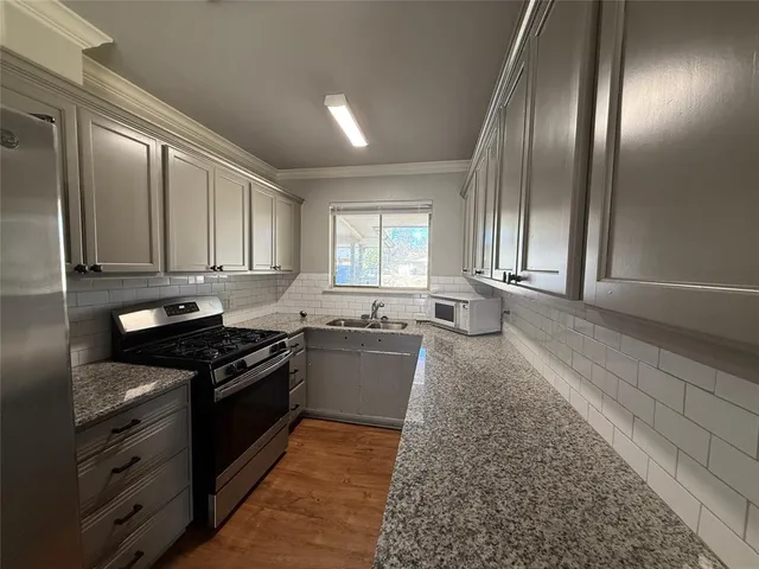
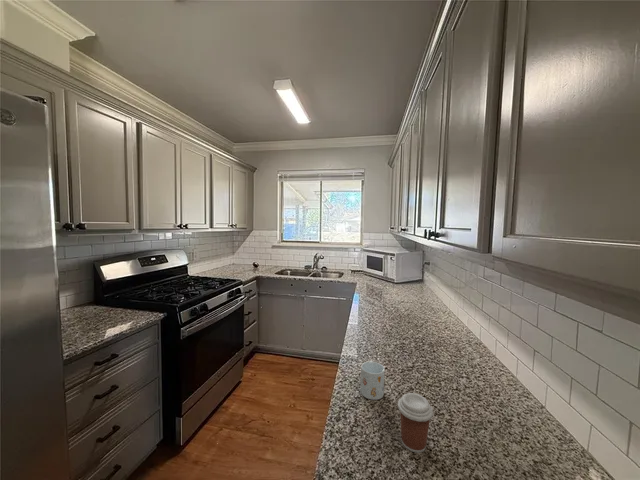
+ mug [359,360,386,401]
+ coffee cup [397,392,434,454]
